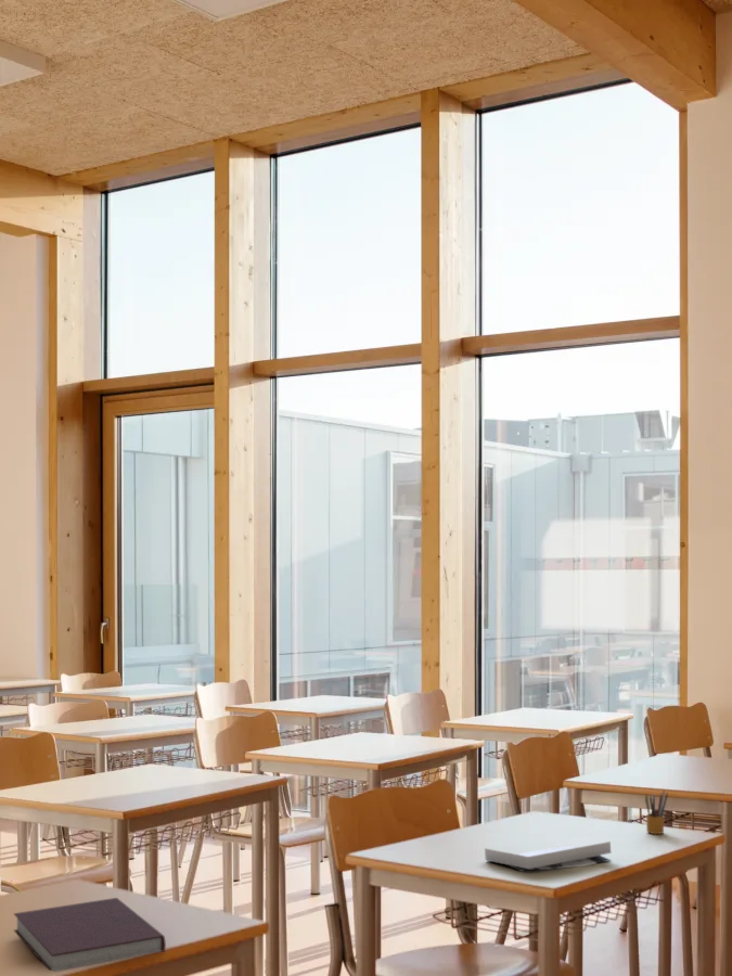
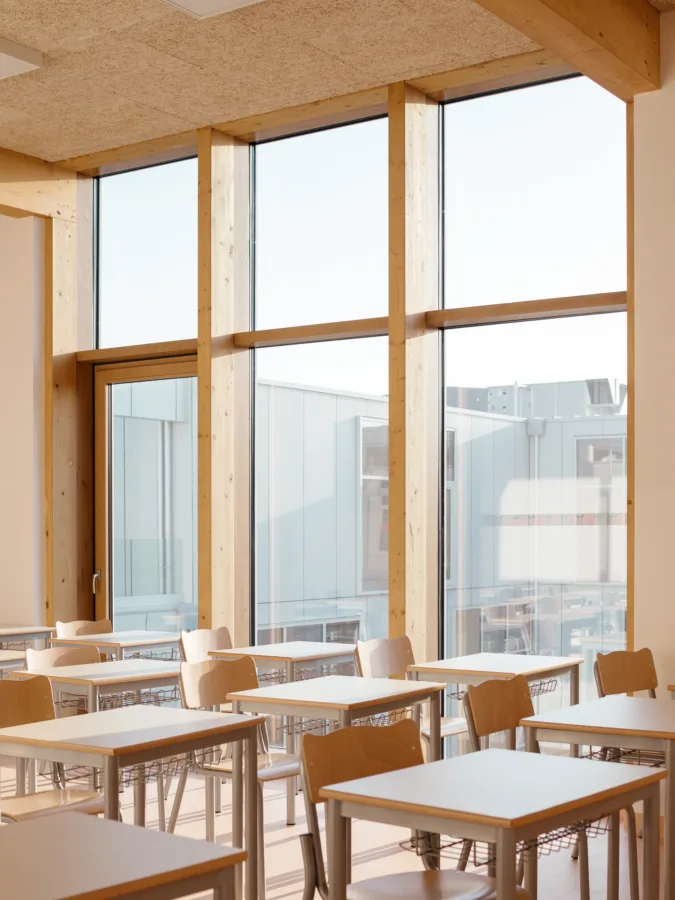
- book [484,840,613,873]
- notebook [13,897,167,973]
- pencil box [644,788,669,835]
